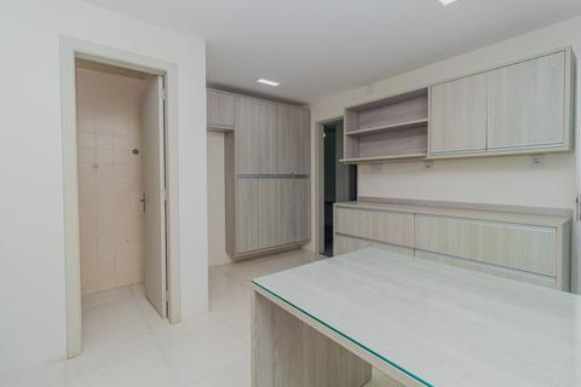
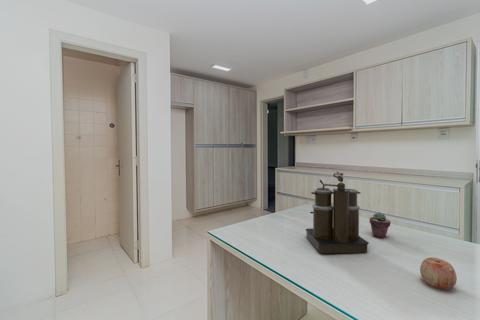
+ potted succulent [369,211,392,239]
+ apple [419,256,458,290]
+ coffee maker [305,171,370,254]
